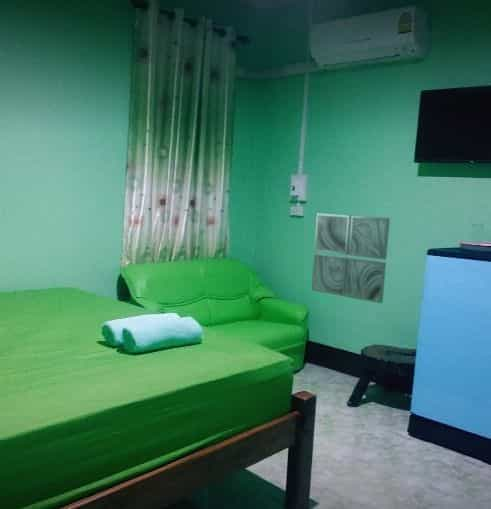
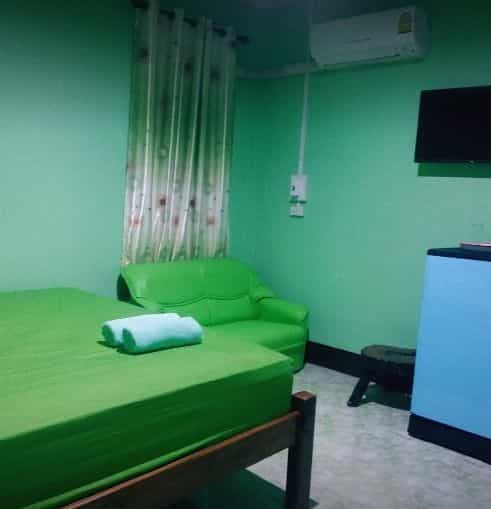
- wall art [311,212,391,304]
